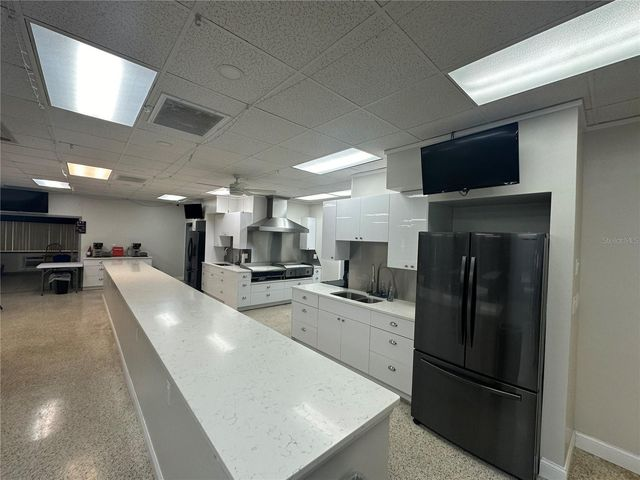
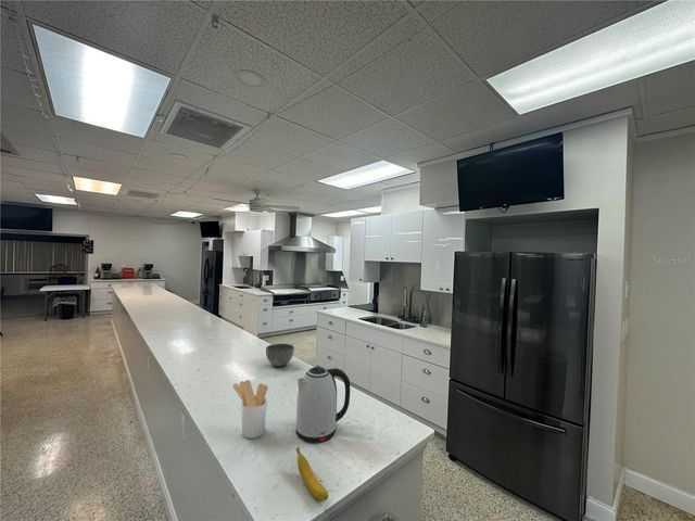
+ bowl [265,343,295,368]
+ utensil holder [232,379,269,440]
+ kettle [294,366,351,444]
+ banana [295,446,329,503]
